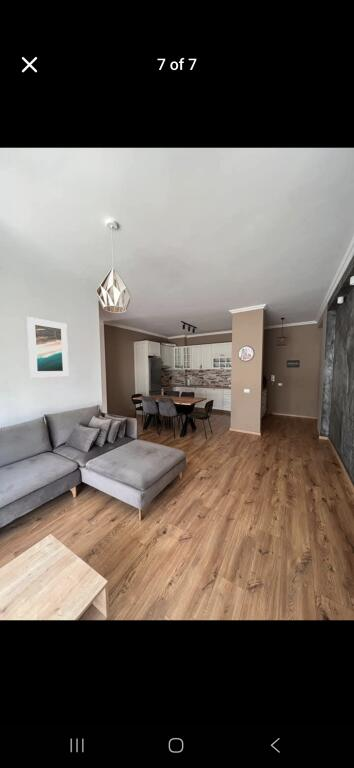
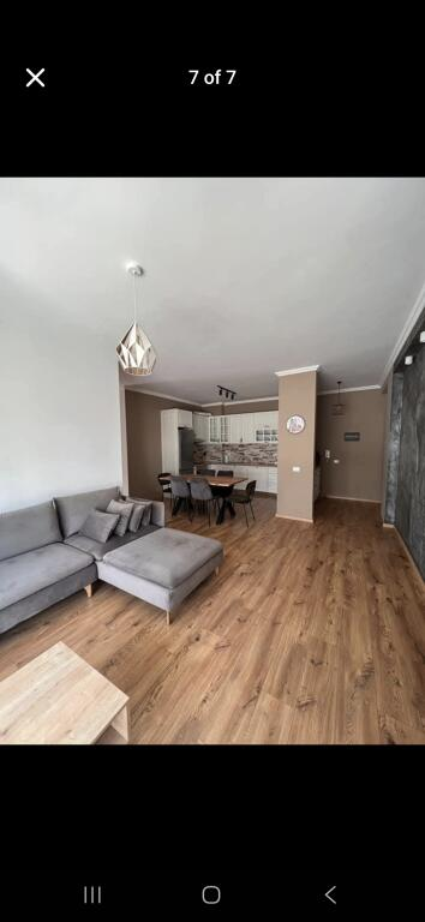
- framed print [26,316,70,379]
